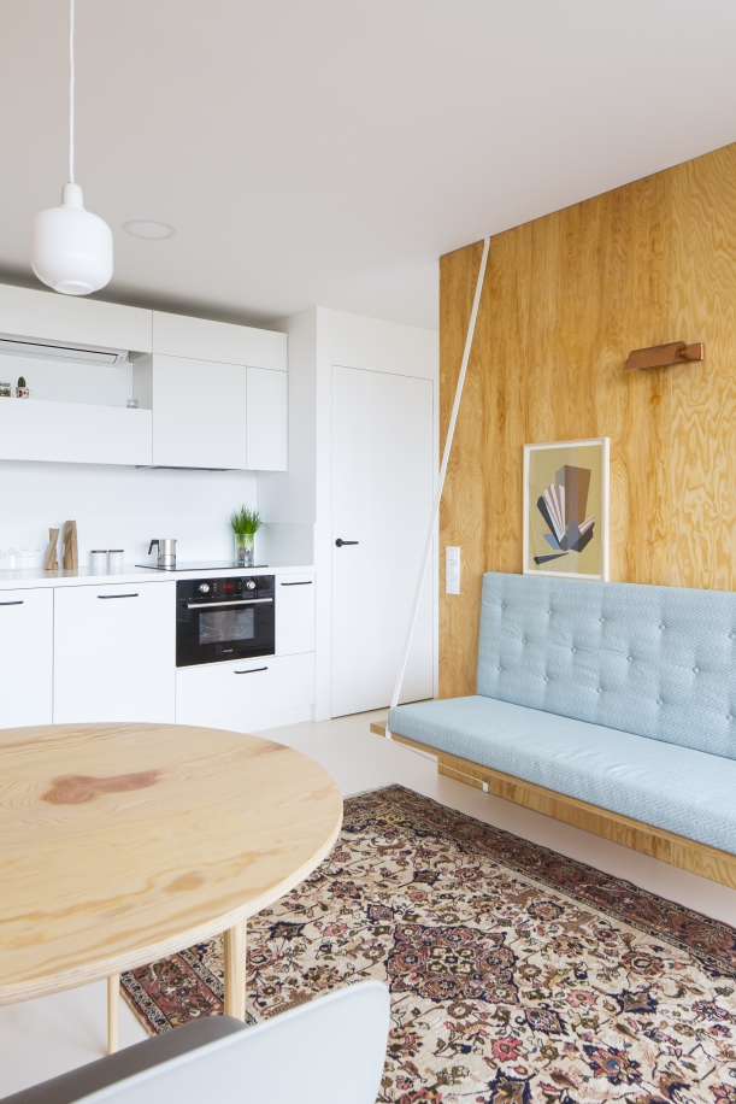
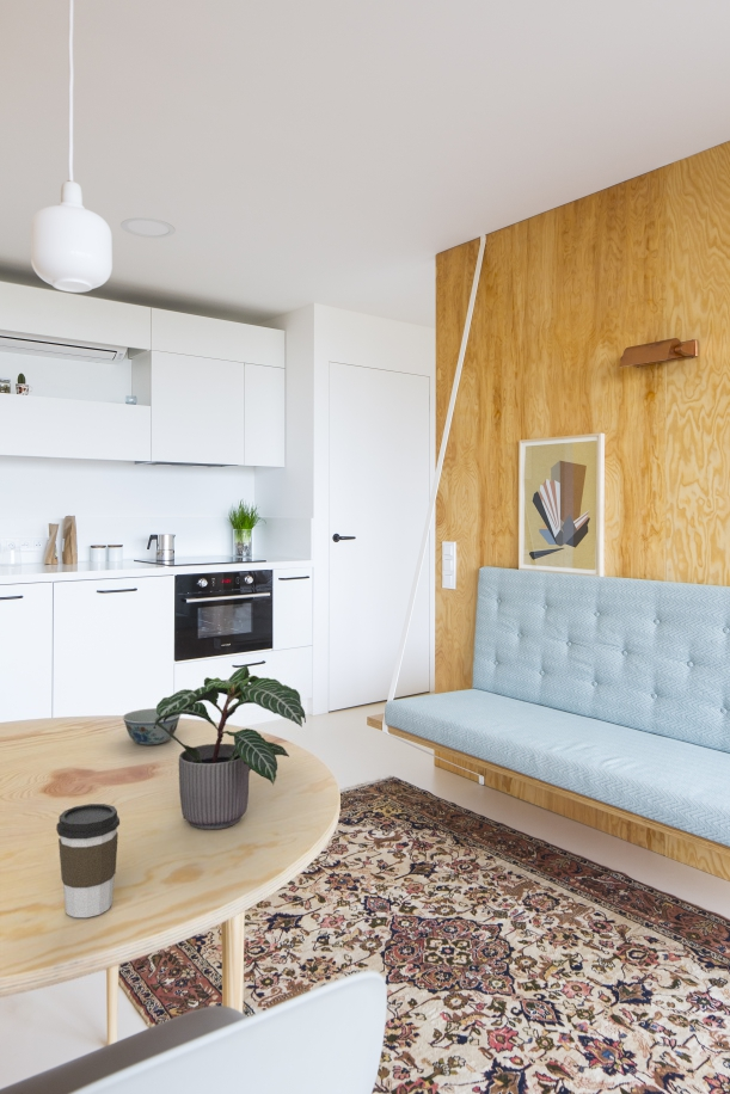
+ bowl [122,707,182,745]
+ coffee cup [55,803,121,918]
+ potted plant [154,664,307,830]
